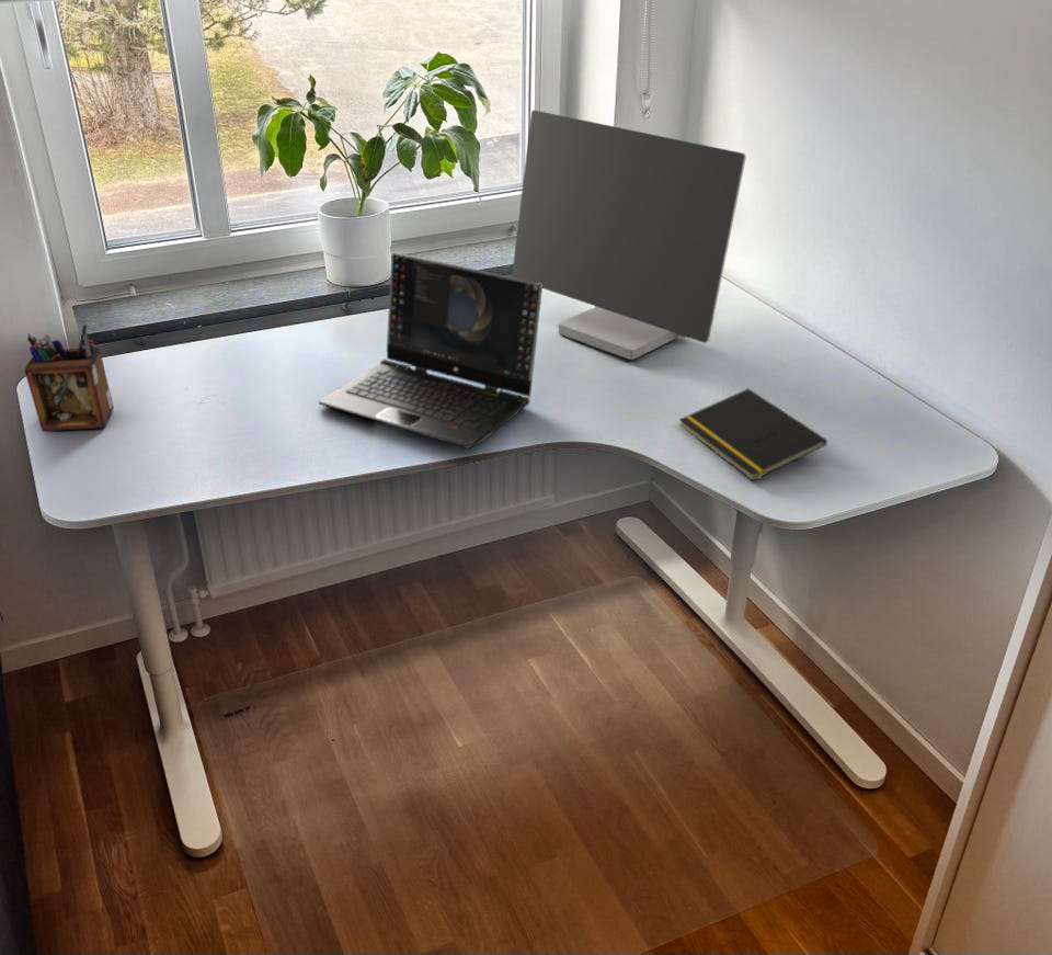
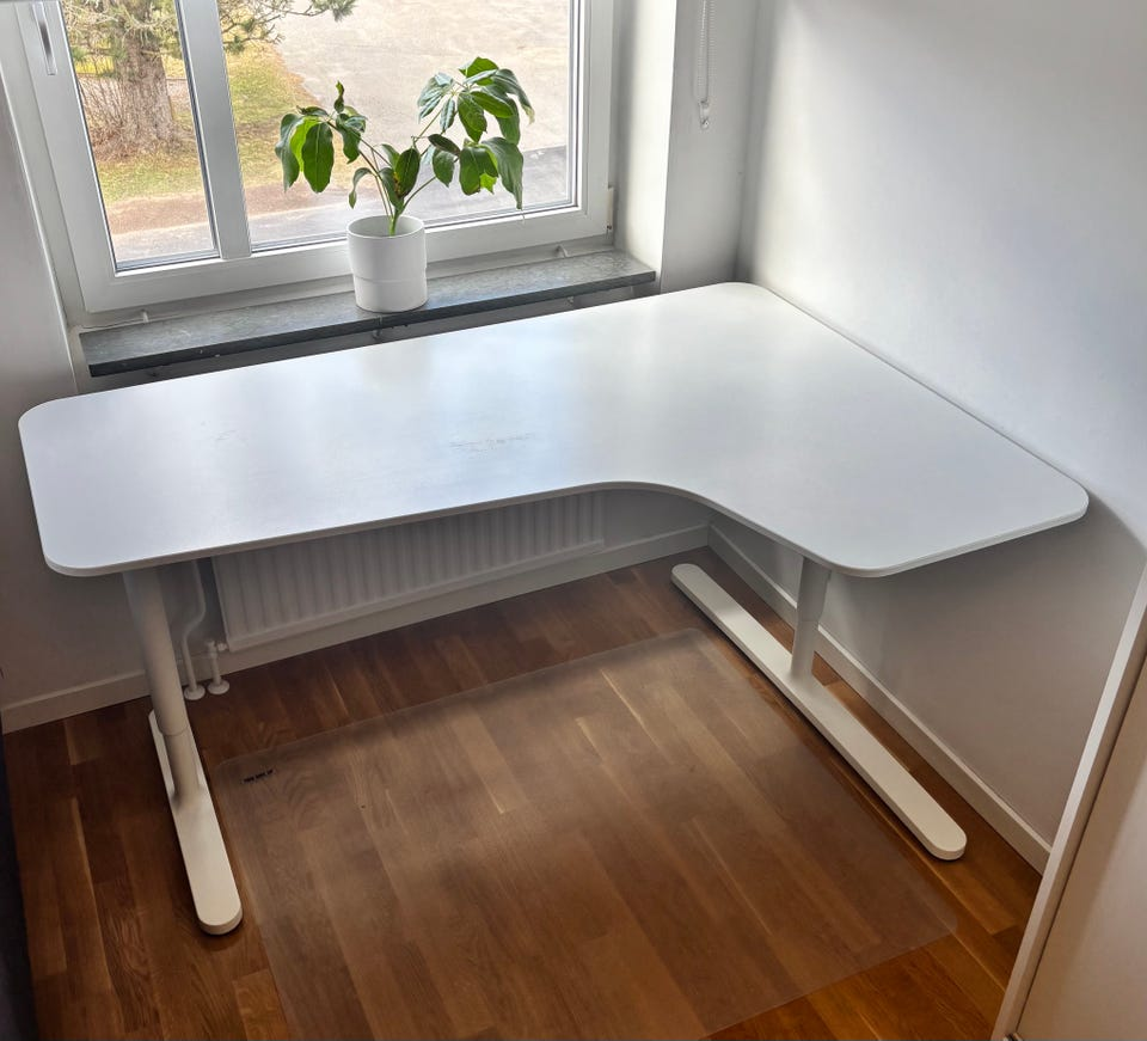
- computer monitor [511,110,747,362]
- notepad [678,387,828,481]
- desk organizer [23,323,115,432]
- laptop computer [318,251,544,450]
